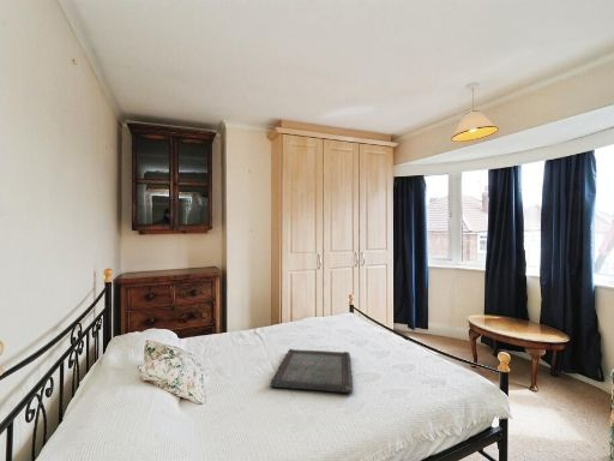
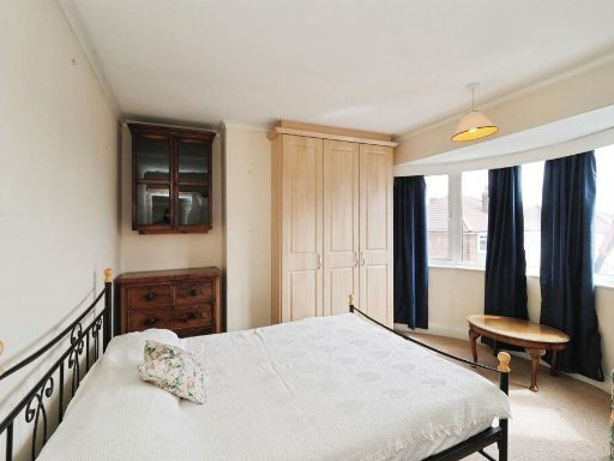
- serving tray [270,348,354,394]
